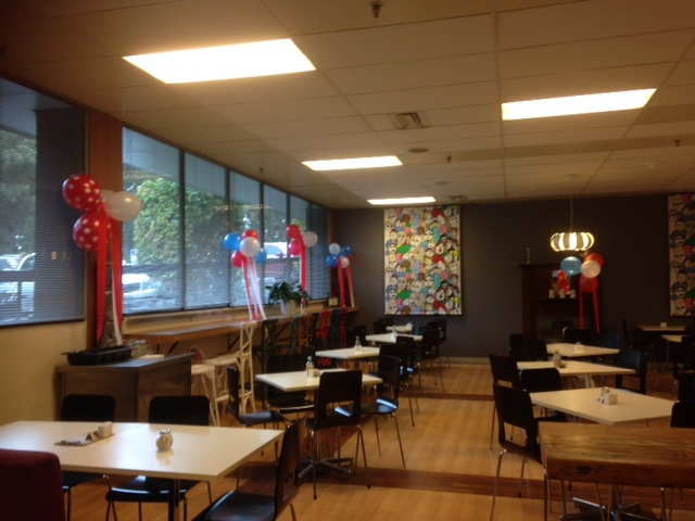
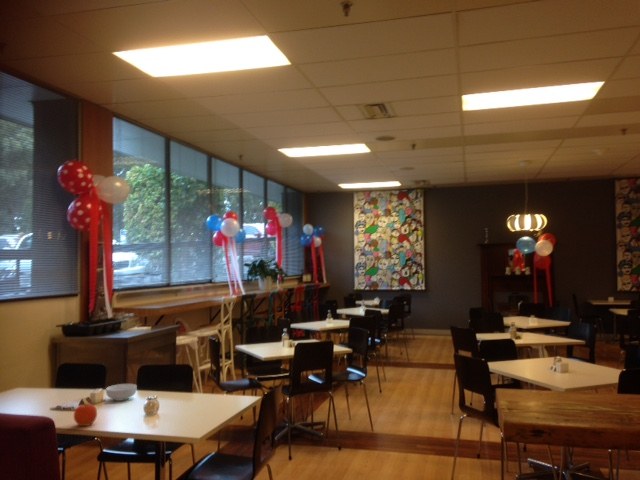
+ fruit [73,403,98,427]
+ cereal bowl [105,383,138,402]
